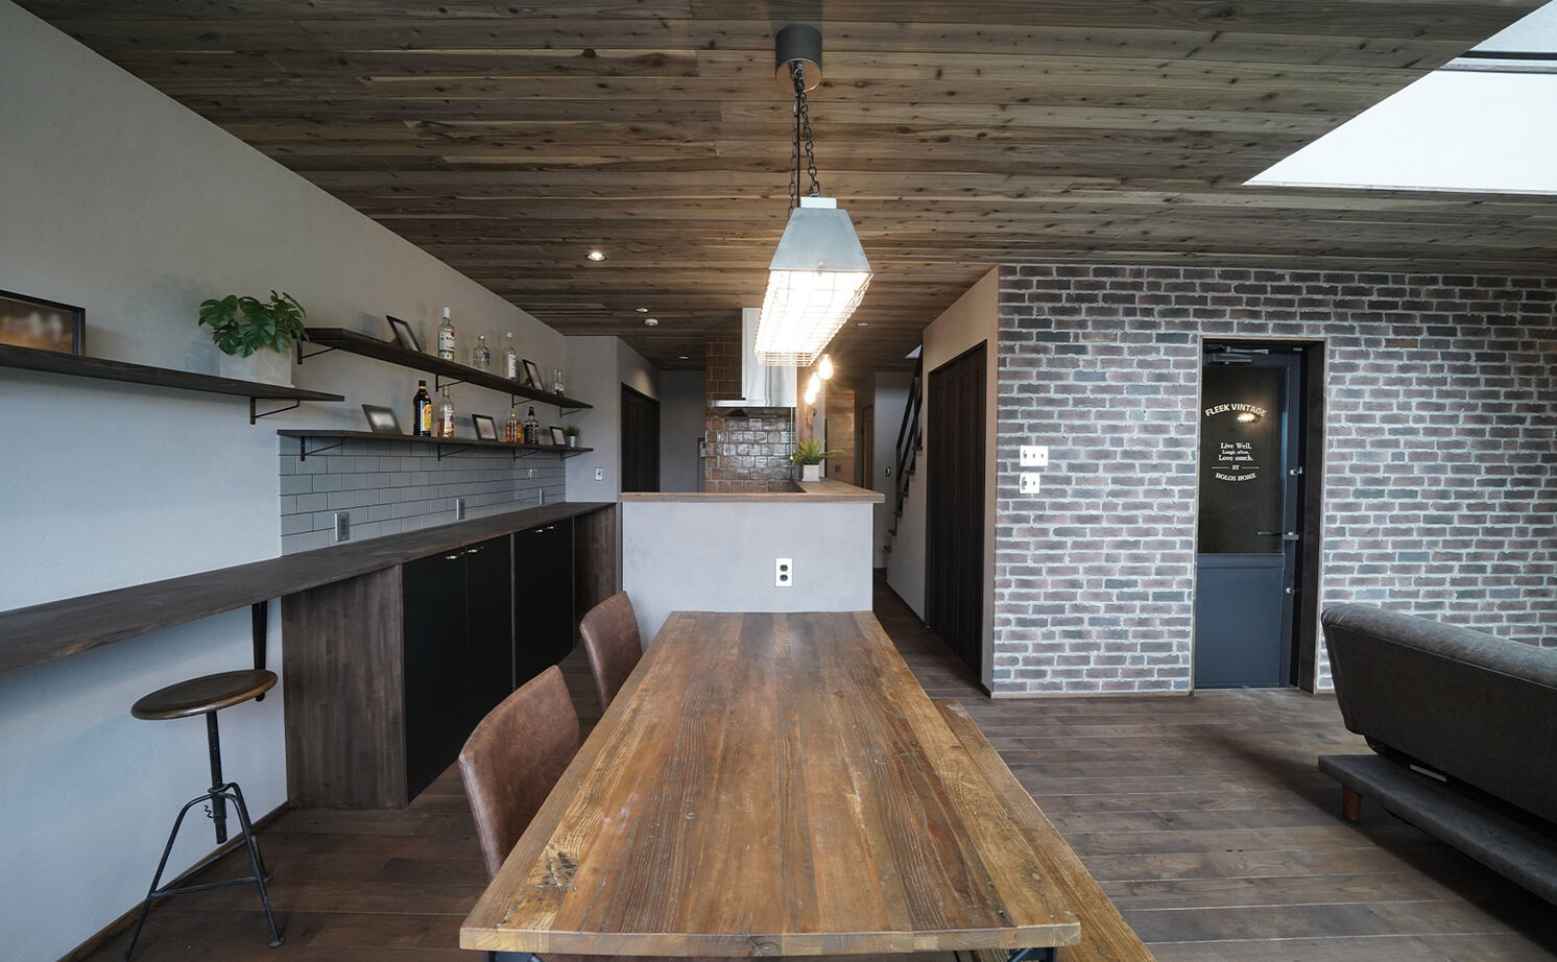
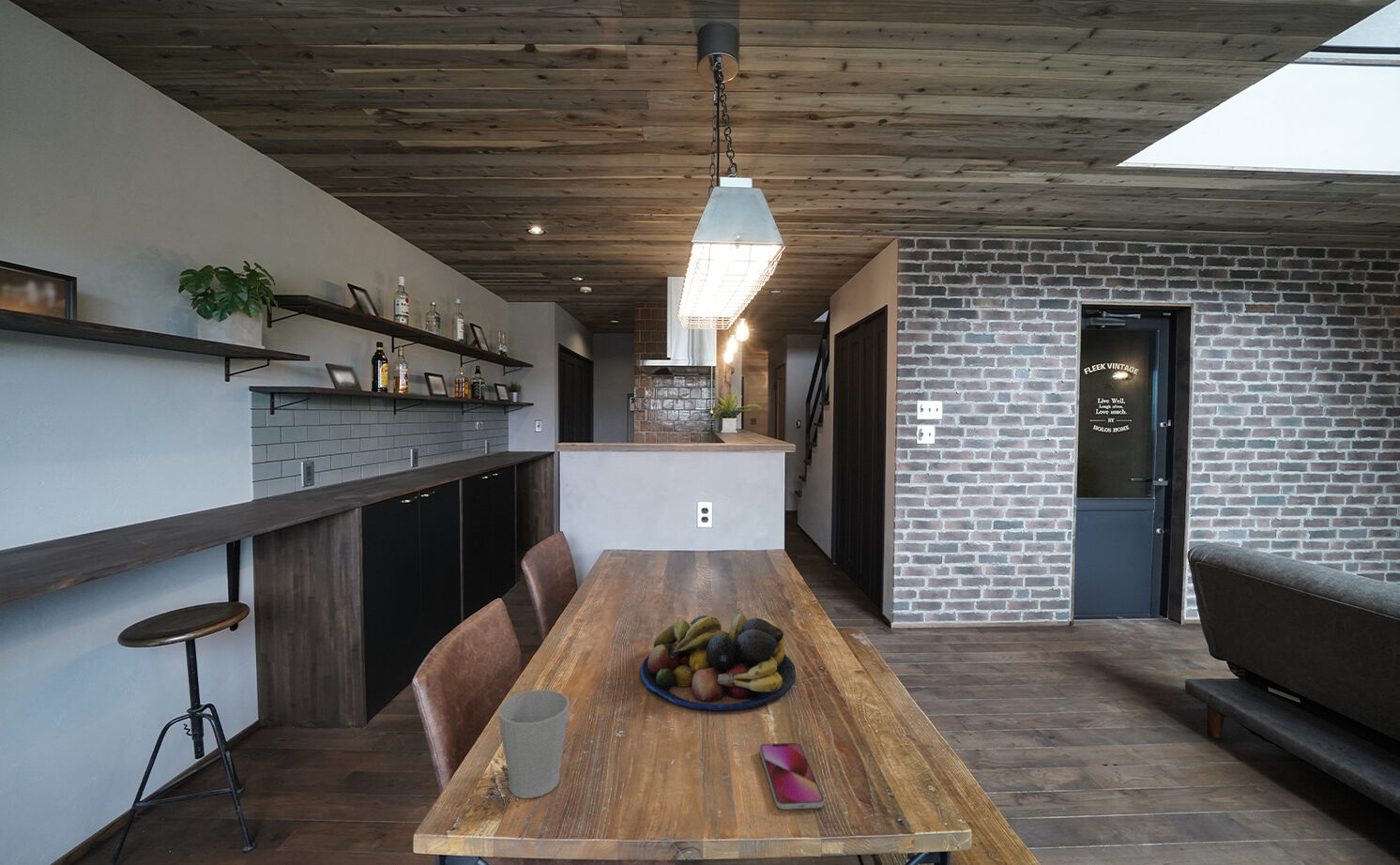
+ smartphone [758,742,825,811]
+ mug [497,689,571,799]
+ fruit bowl [639,613,797,711]
